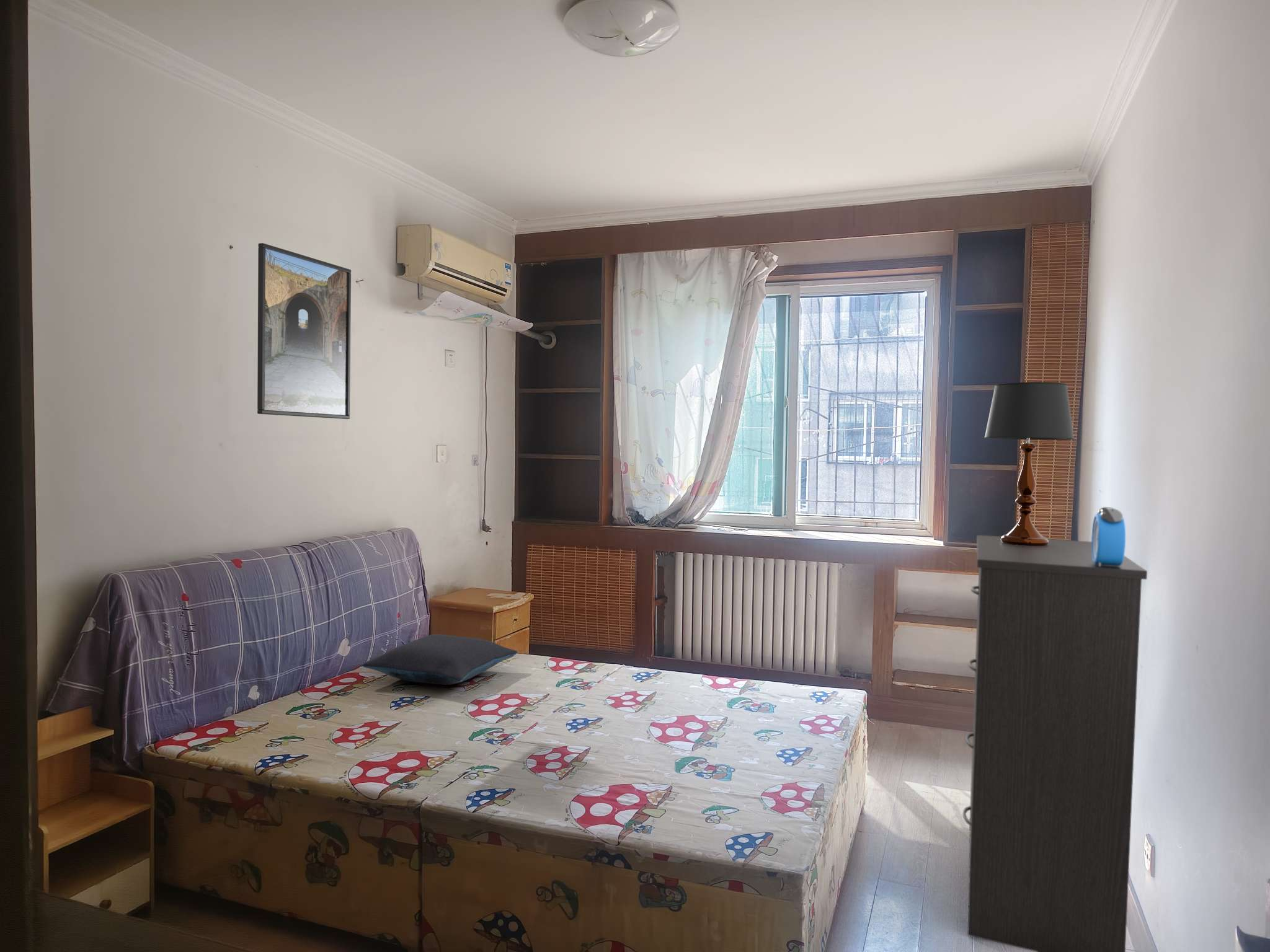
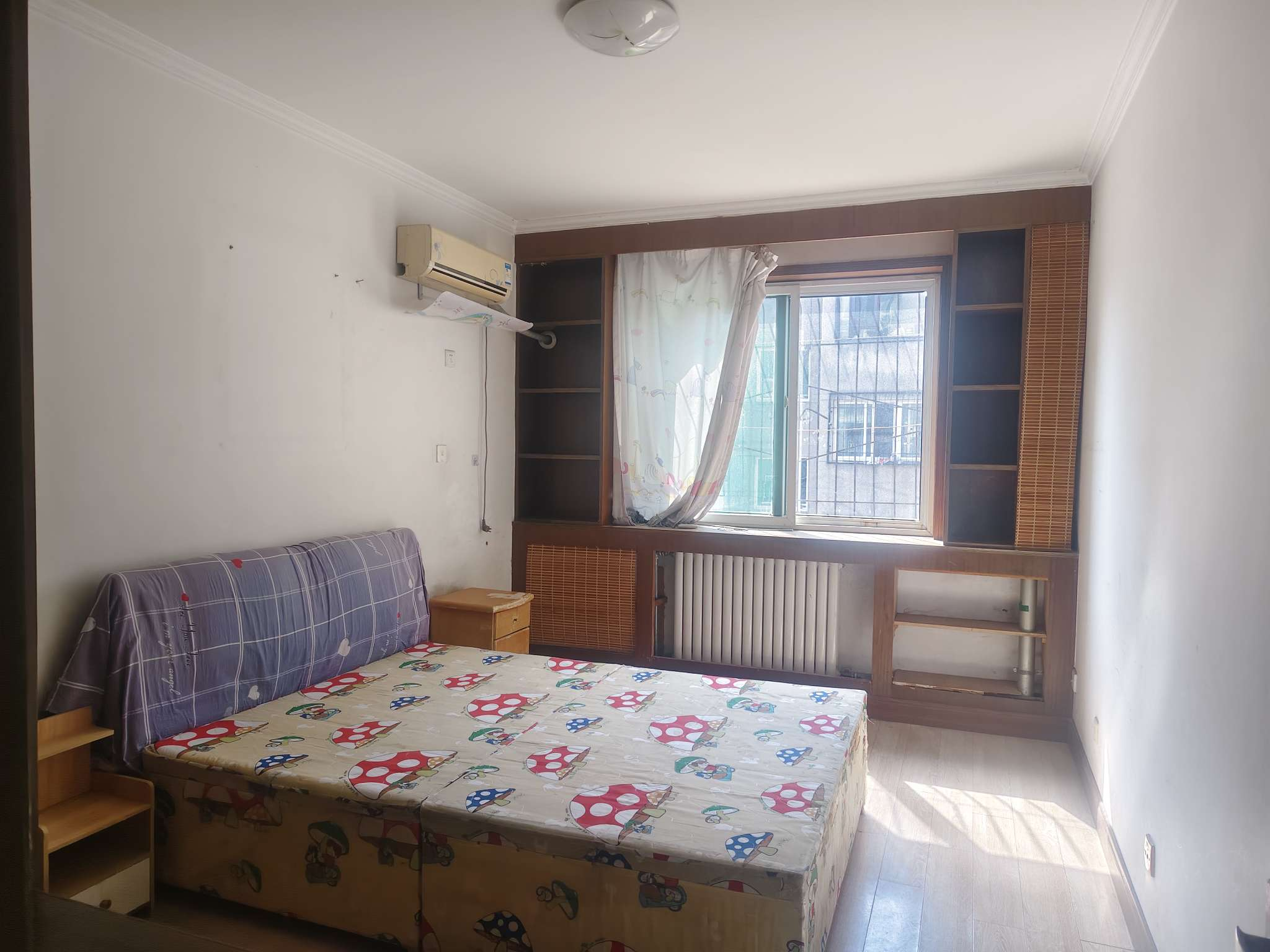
- table lamp [984,382,1075,546]
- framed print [257,242,352,420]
- alarm clock [1091,506,1126,566]
- dresser [962,534,1148,952]
- pillow [362,633,518,685]
